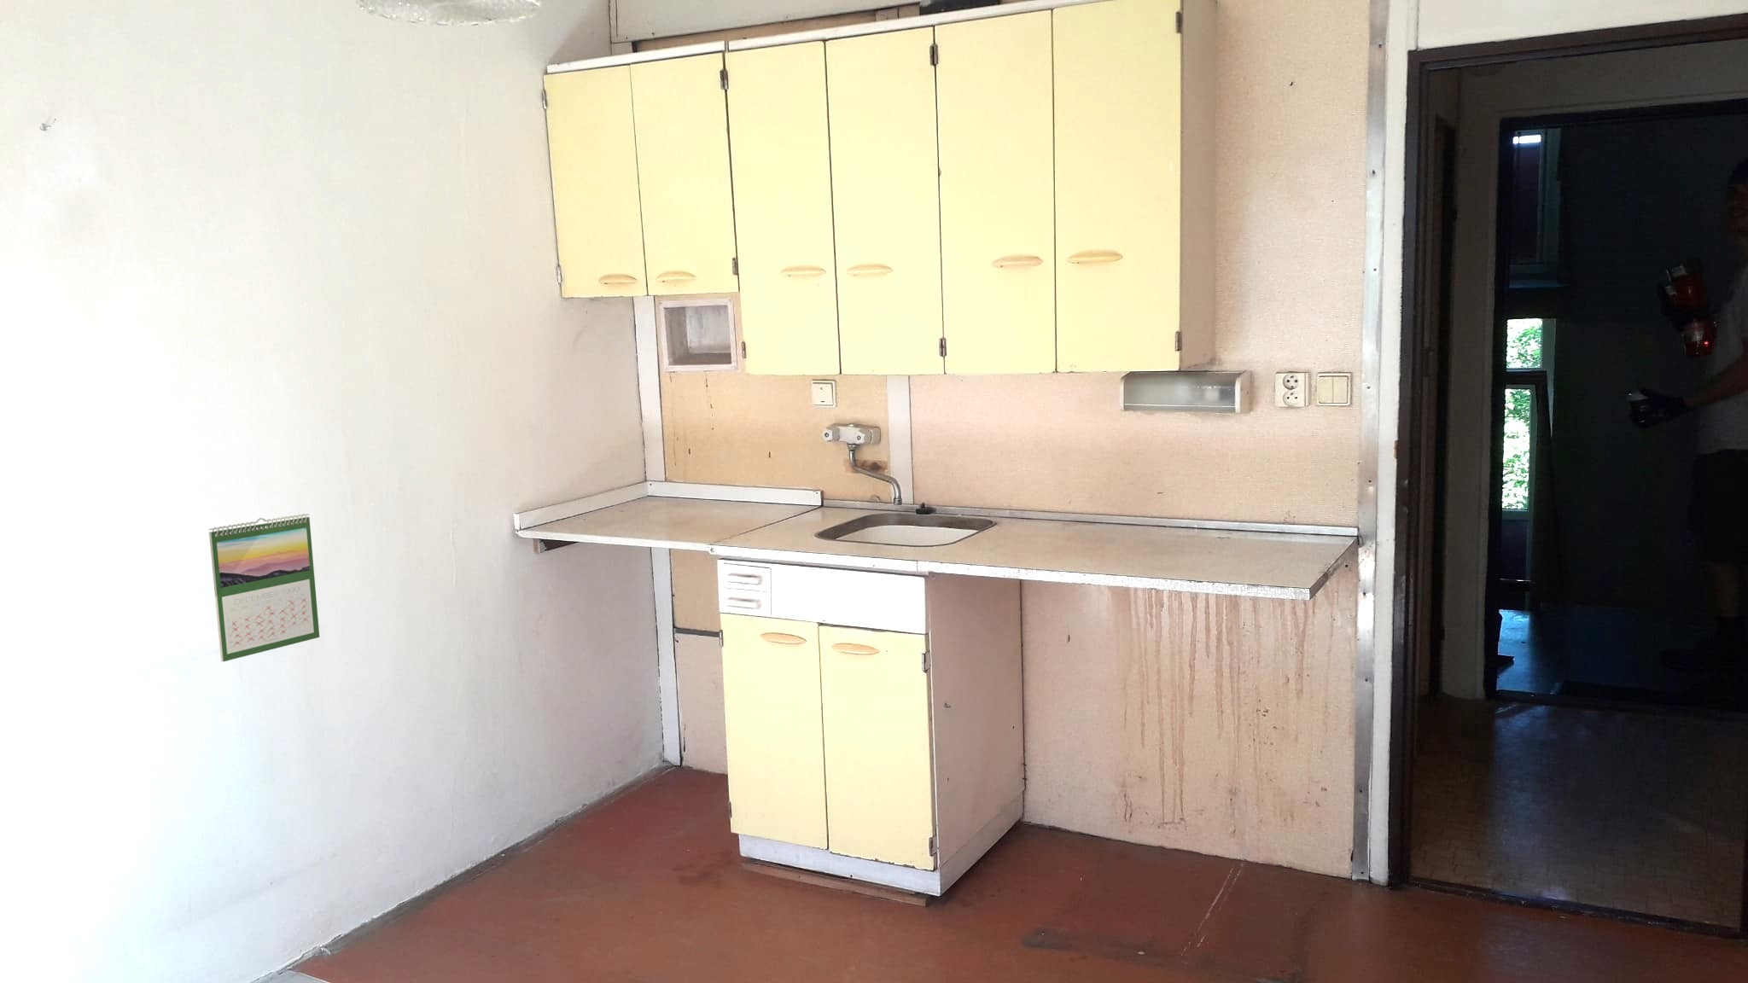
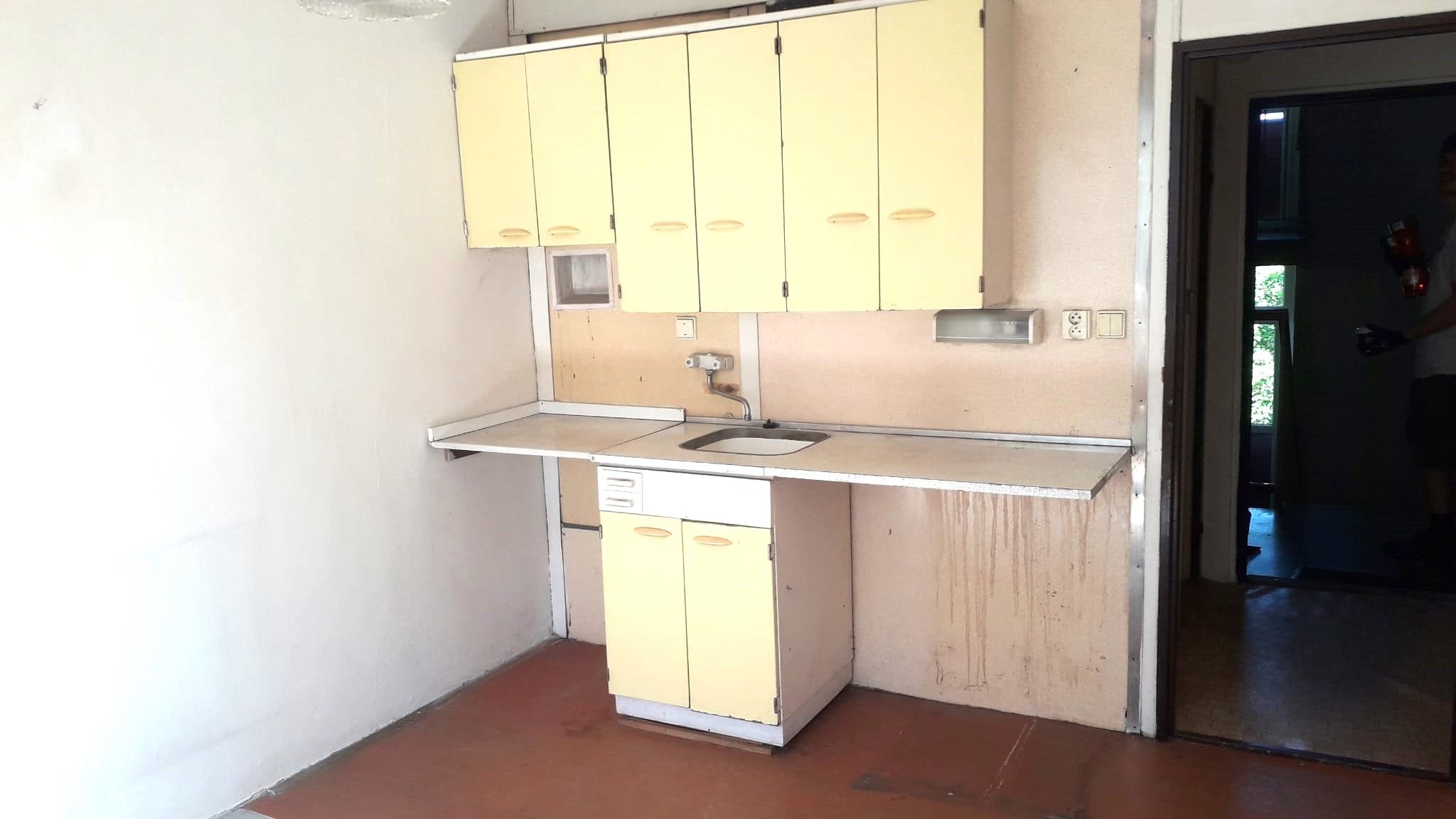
- calendar [208,513,321,663]
